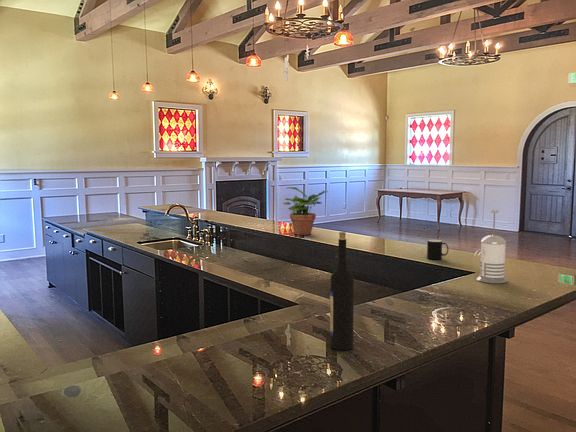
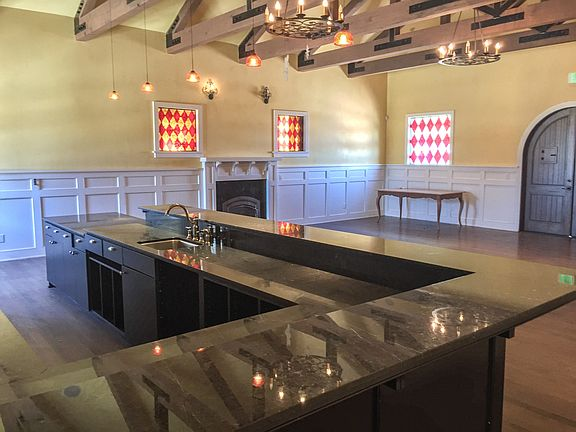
- french press [473,209,509,284]
- potted plant [282,186,329,236]
- cup [426,239,449,260]
- wine bottle [329,231,355,351]
